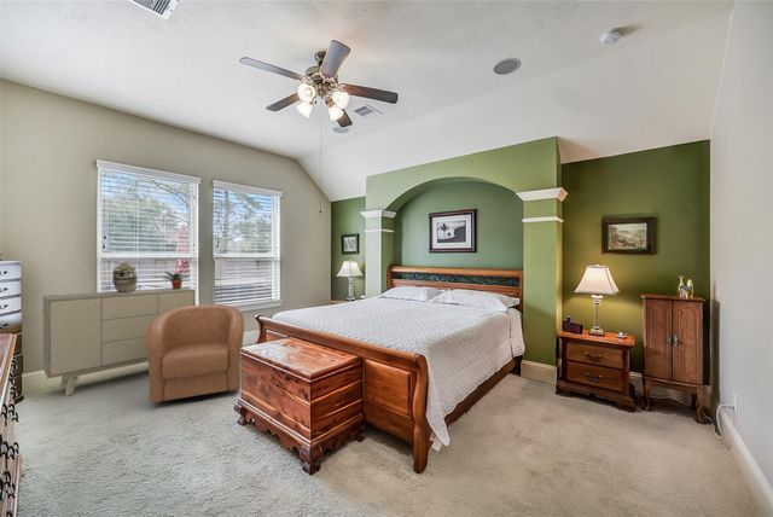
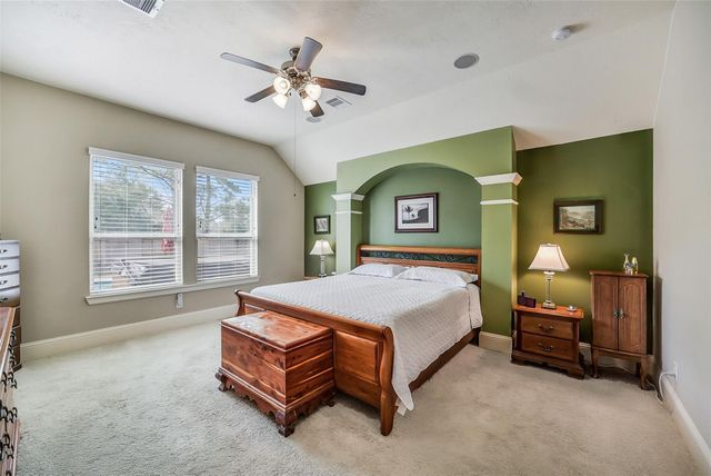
- potted plant [163,268,188,290]
- chair [146,303,245,405]
- decorative urn [111,260,139,294]
- sideboard [41,286,197,397]
